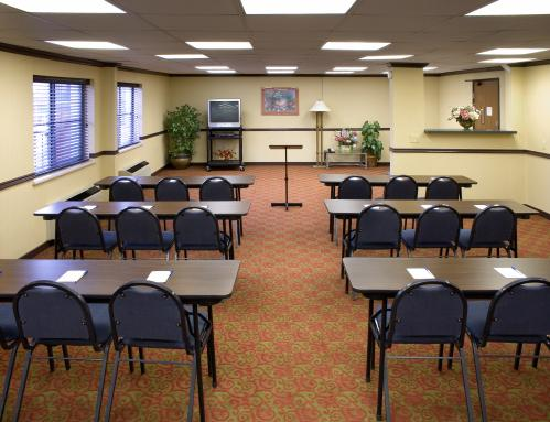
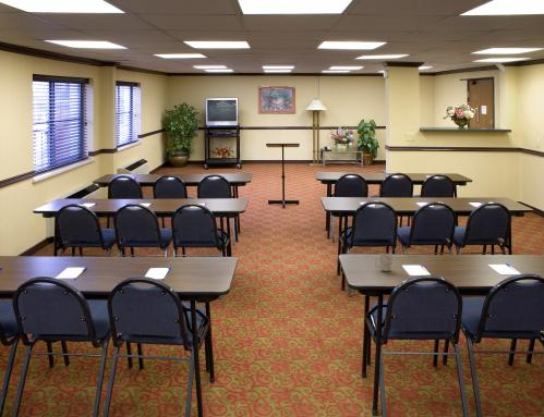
+ mug [373,253,394,272]
